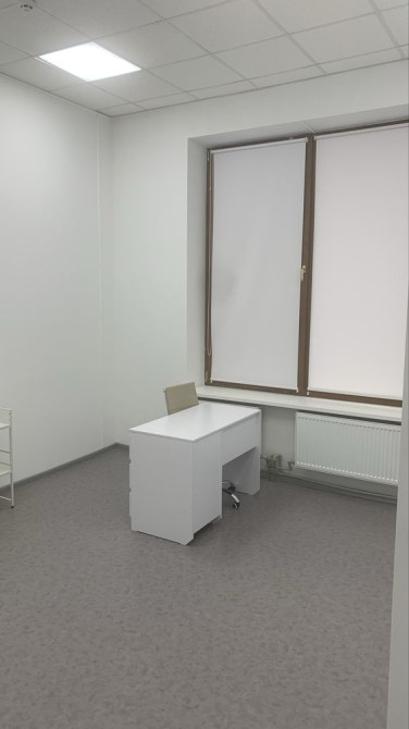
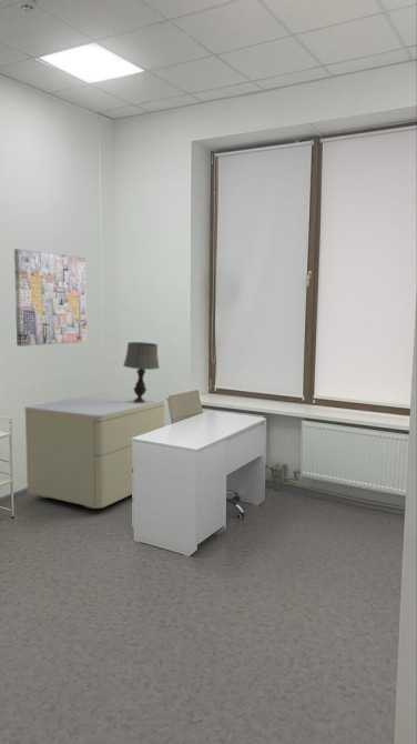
+ table lamp [122,341,161,403]
+ nightstand [24,392,165,510]
+ wall art [13,248,88,346]
